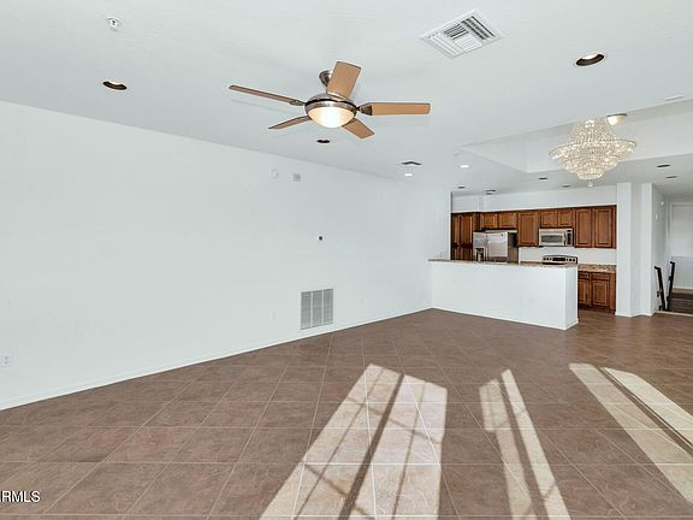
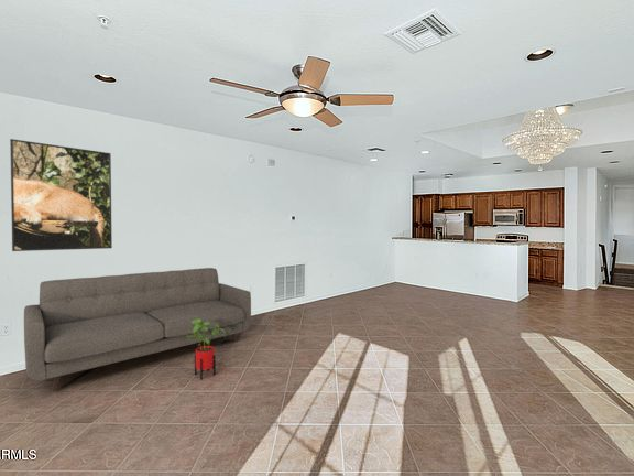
+ sofa [23,267,252,391]
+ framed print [9,138,113,252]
+ house plant [183,318,227,380]
